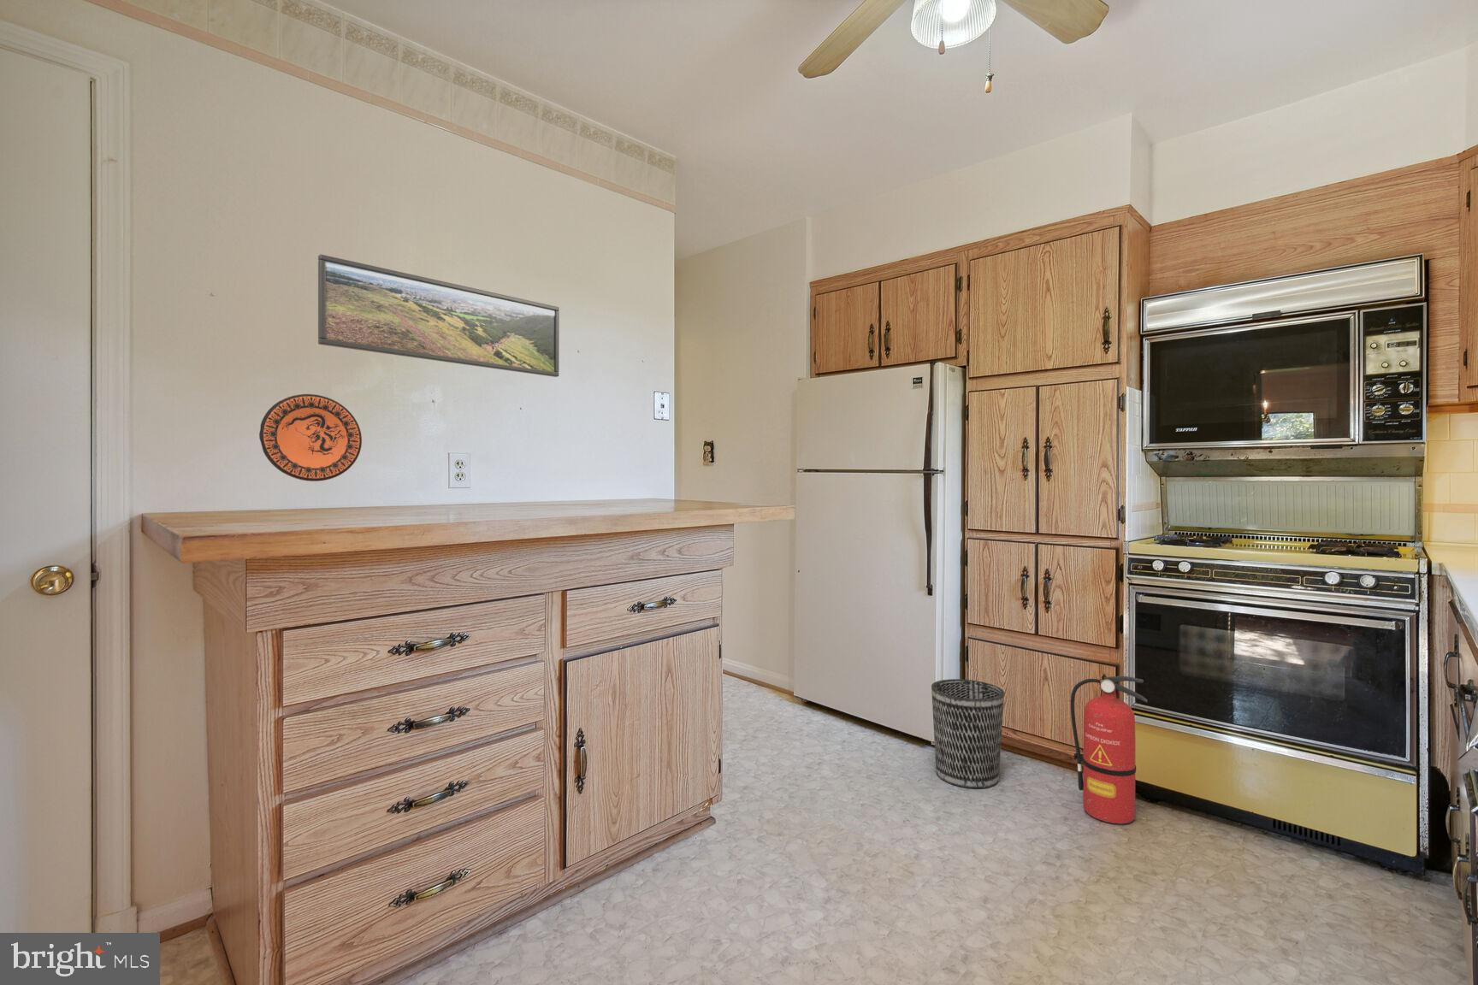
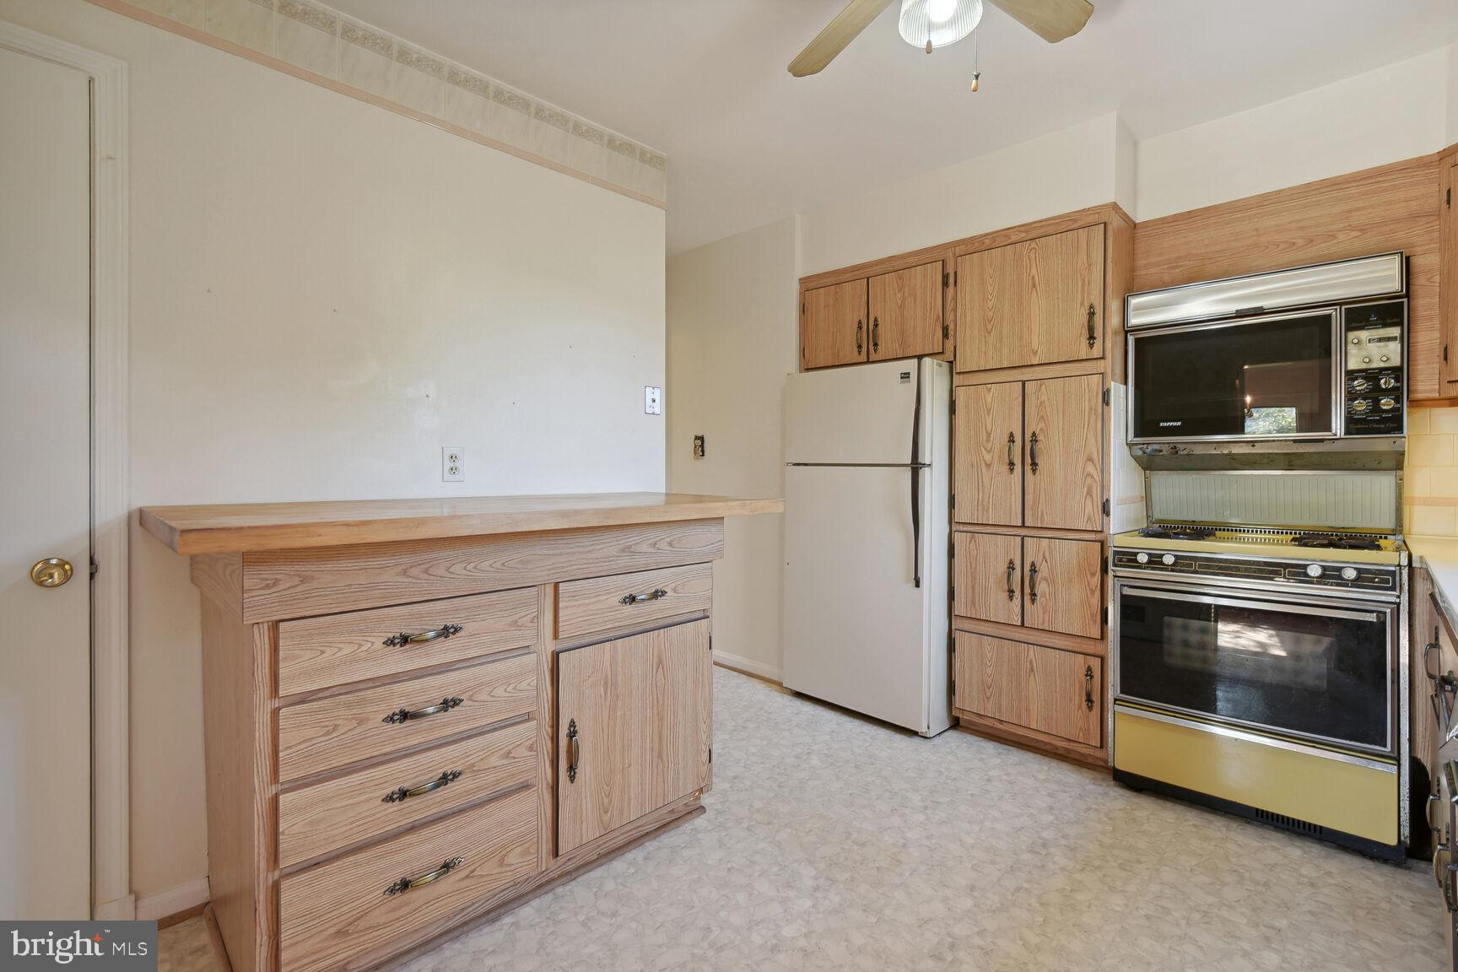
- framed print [318,254,560,378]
- wastebasket [930,678,1005,789]
- fire extinguisher [1070,675,1148,826]
- decorative plate [258,394,363,483]
